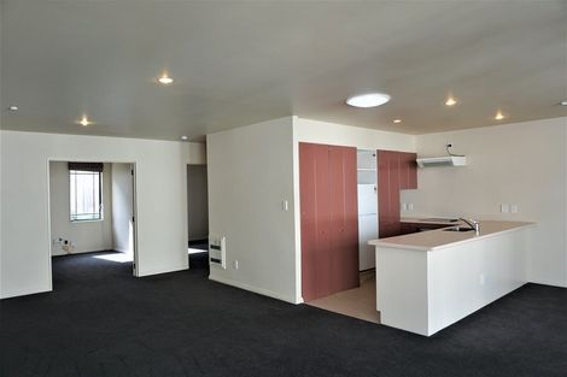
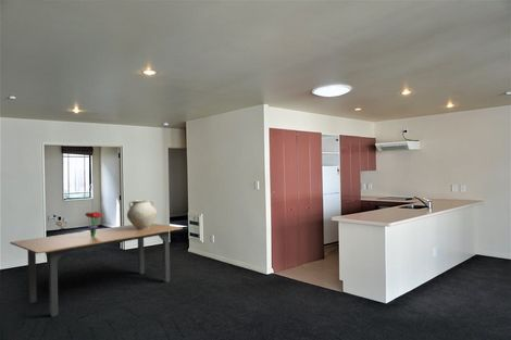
+ bouquet [84,211,103,237]
+ dining table [9,223,184,318]
+ ceramic pot [126,199,158,230]
